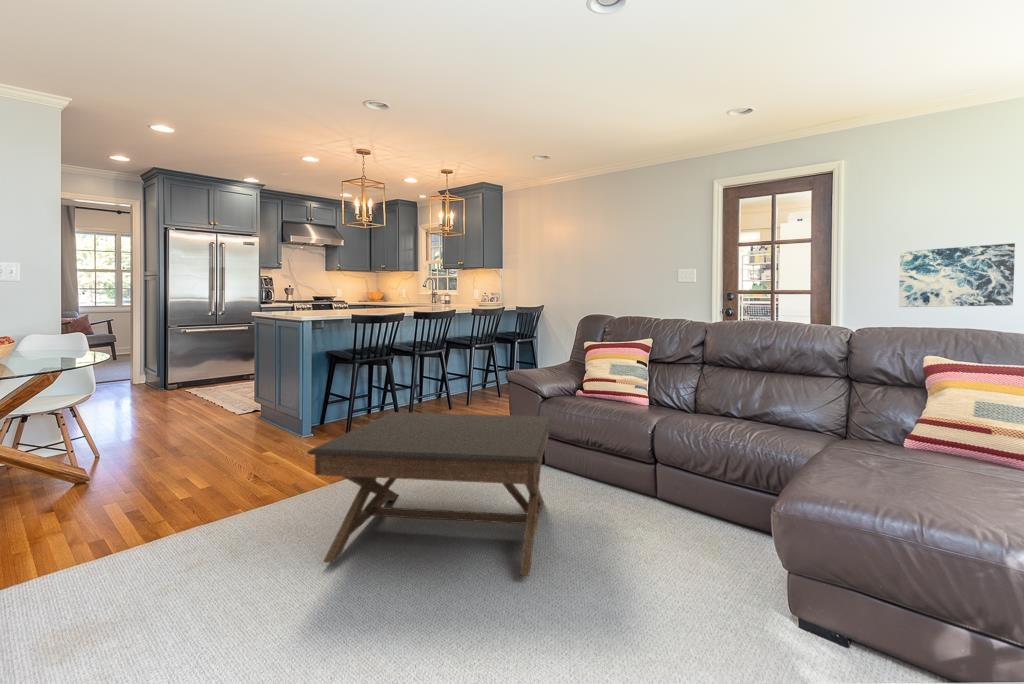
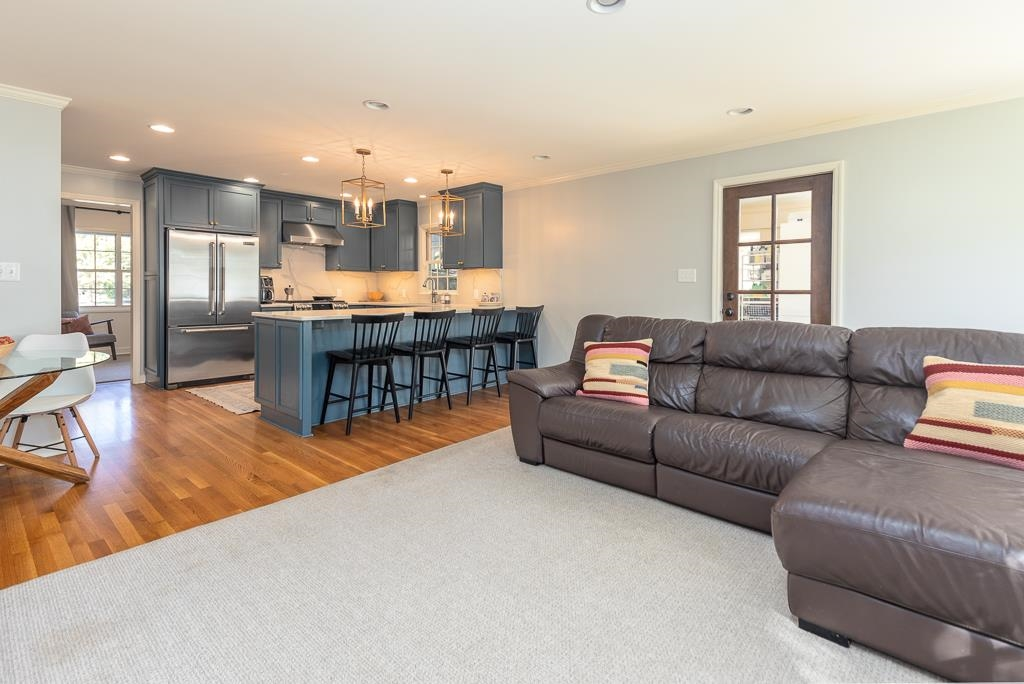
- coffee table [306,411,554,577]
- wall art [898,242,1016,308]
